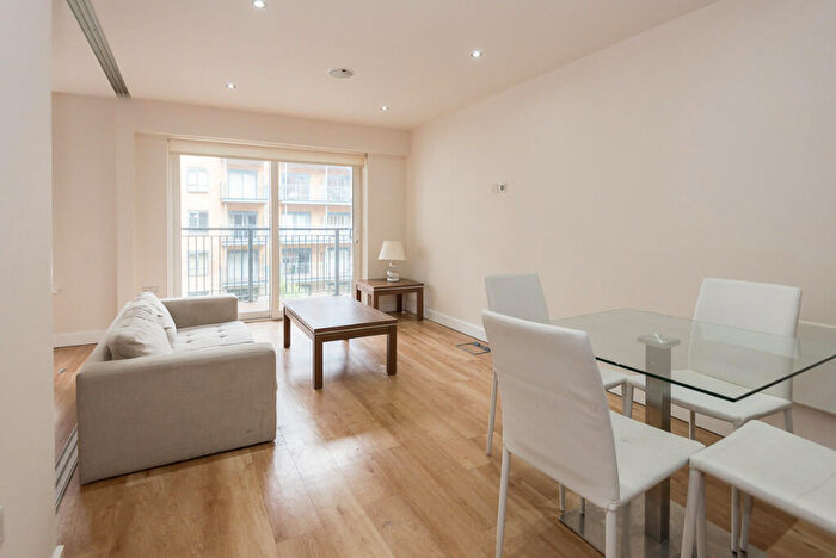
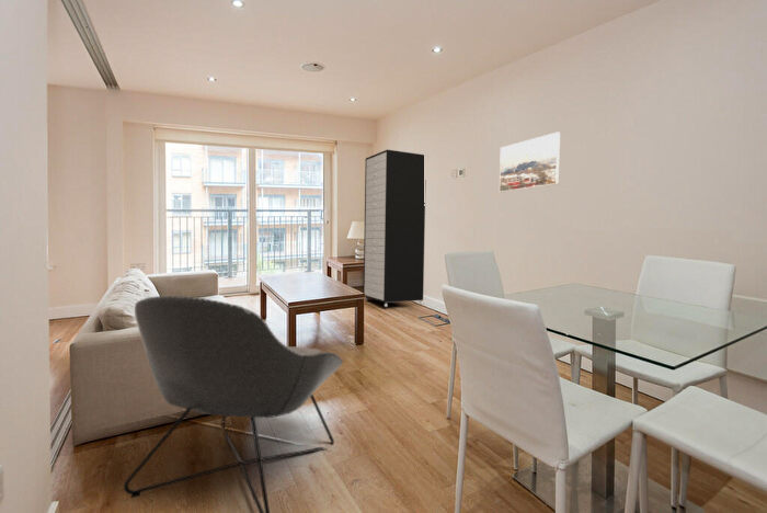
+ storage cabinet [363,149,426,308]
+ lounge chair [123,295,344,513]
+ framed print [499,132,561,193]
